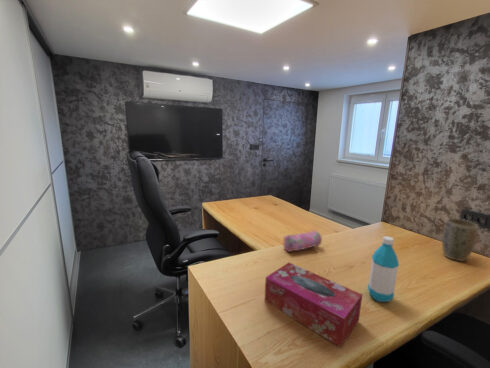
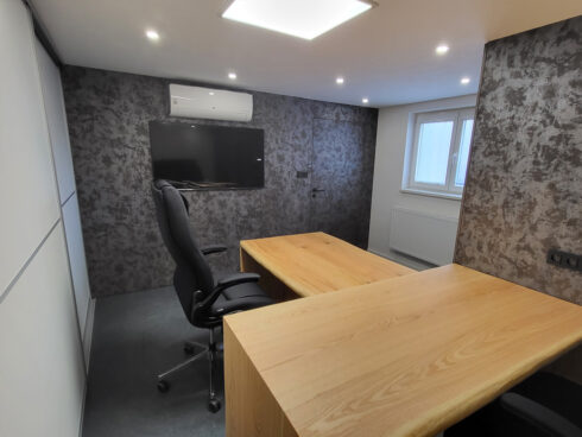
- plant pot [441,217,479,263]
- tissue box [264,261,363,348]
- water bottle [367,235,400,303]
- pencil case [282,229,323,253]
